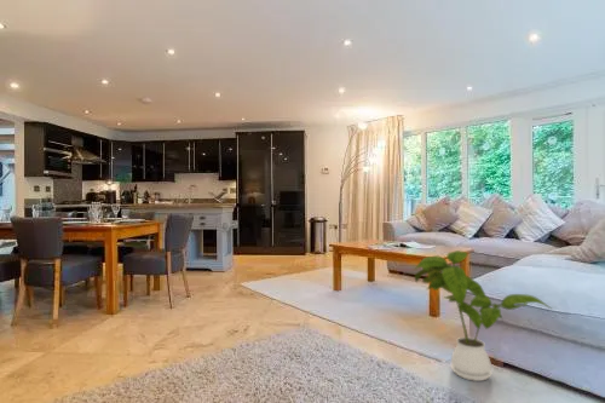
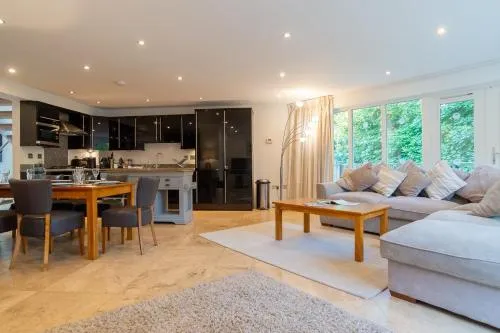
- house plant [414,249,552,382]
